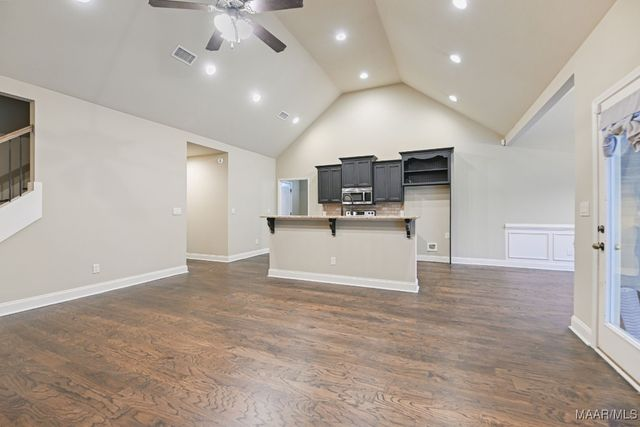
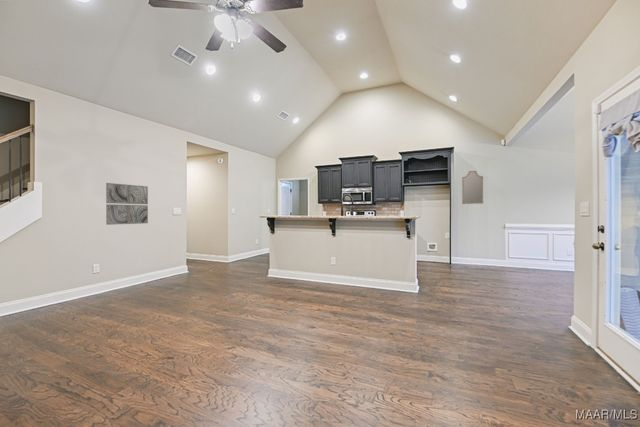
+ home mirror [461,170,484,205]
+ wall art [105,182,149,226]
